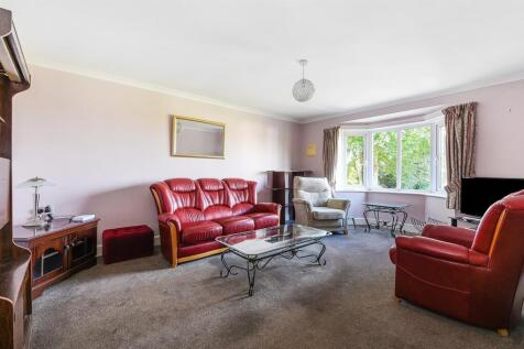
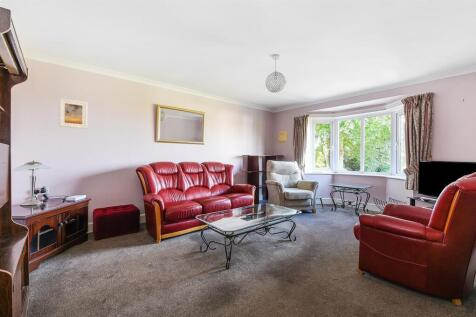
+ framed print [58,97,88,130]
